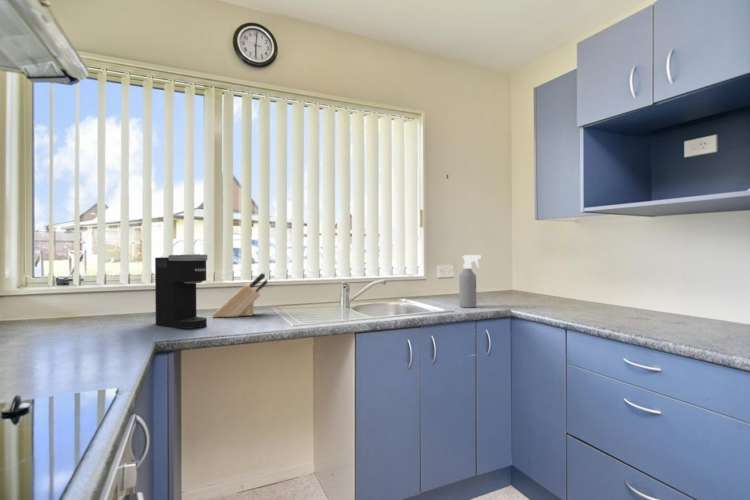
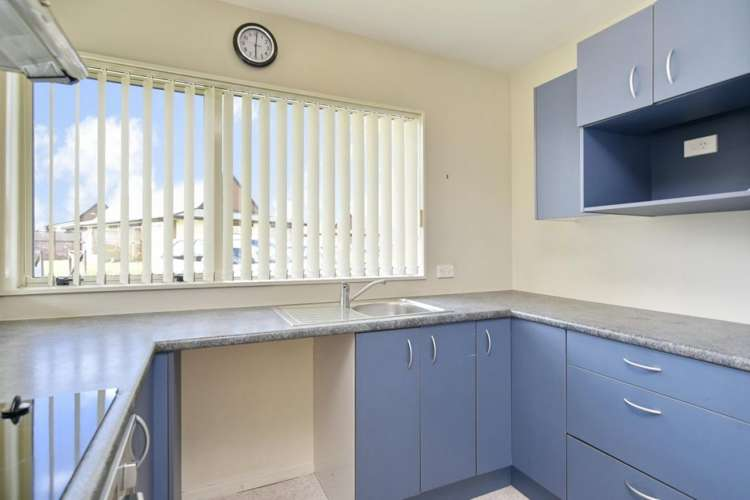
- spray bottle [458,254,482,309]
- coffee maker [154,253,208,330]
- knife block [211,272,268,318]
